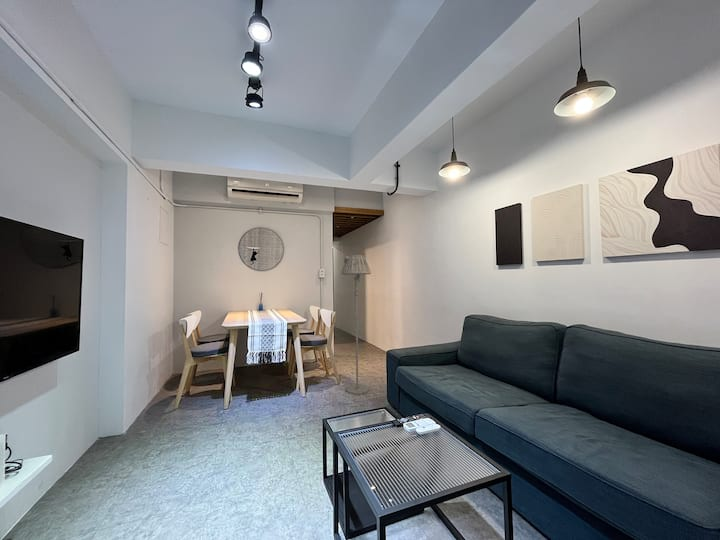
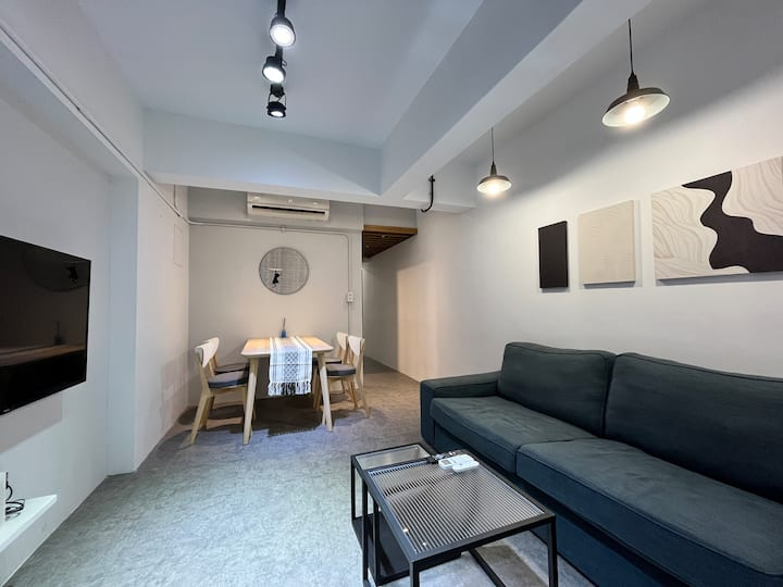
- floor lamp [340,254,372,395]
